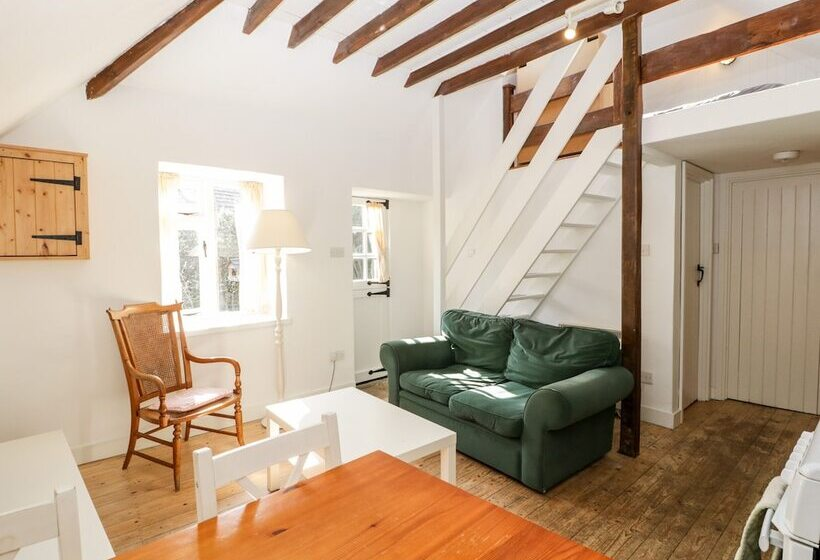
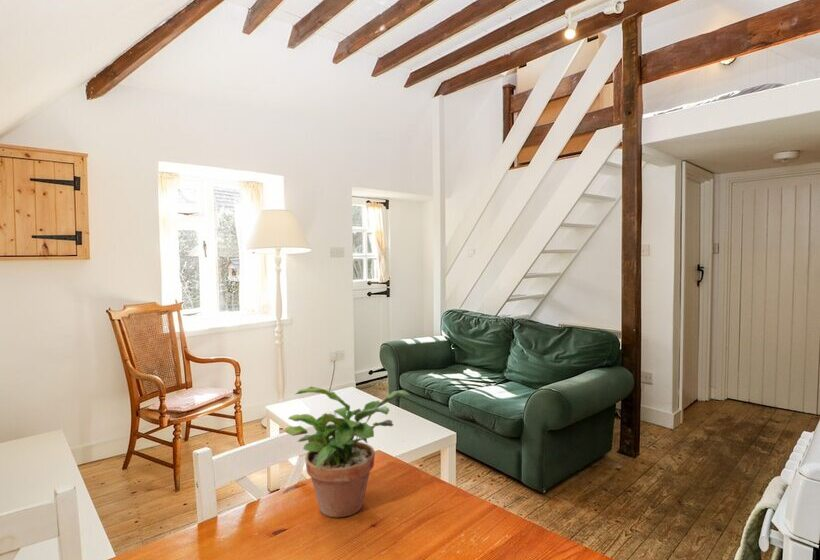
+ potted plant [284,385,411,518]
